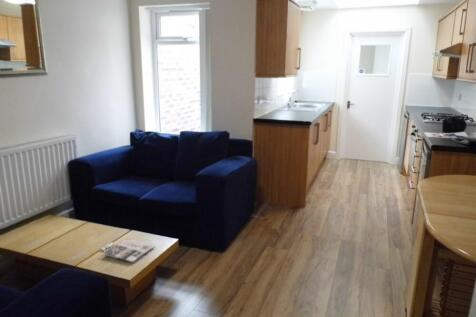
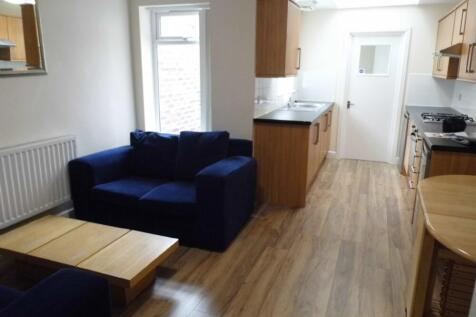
- magazine [100,237,156,264]
